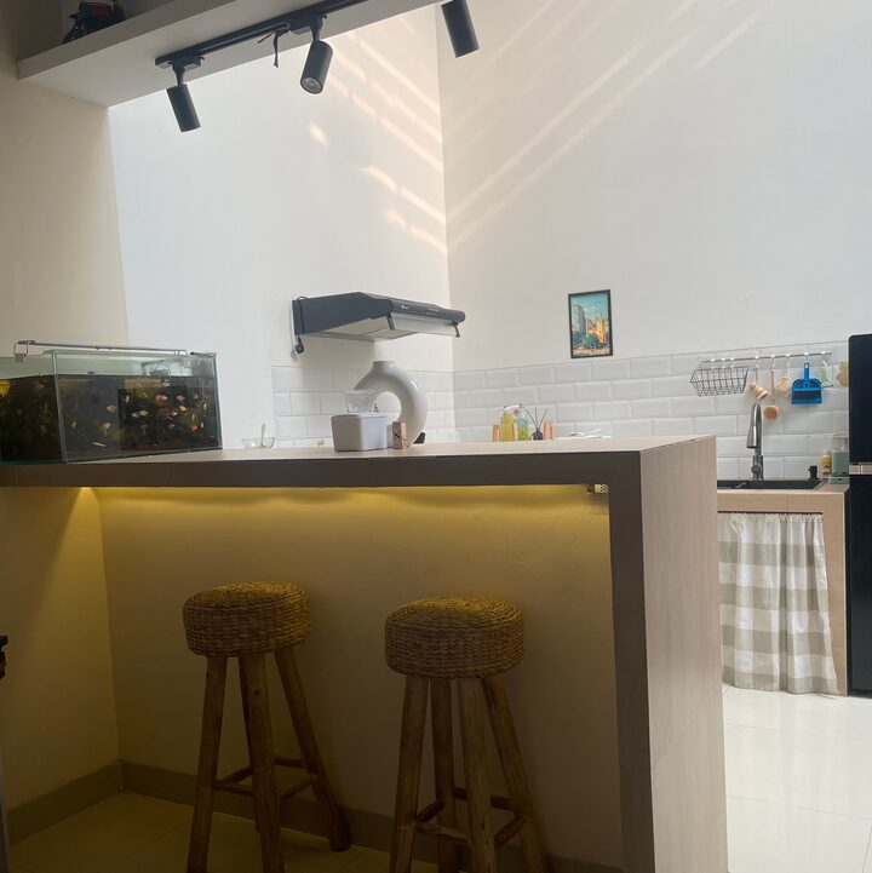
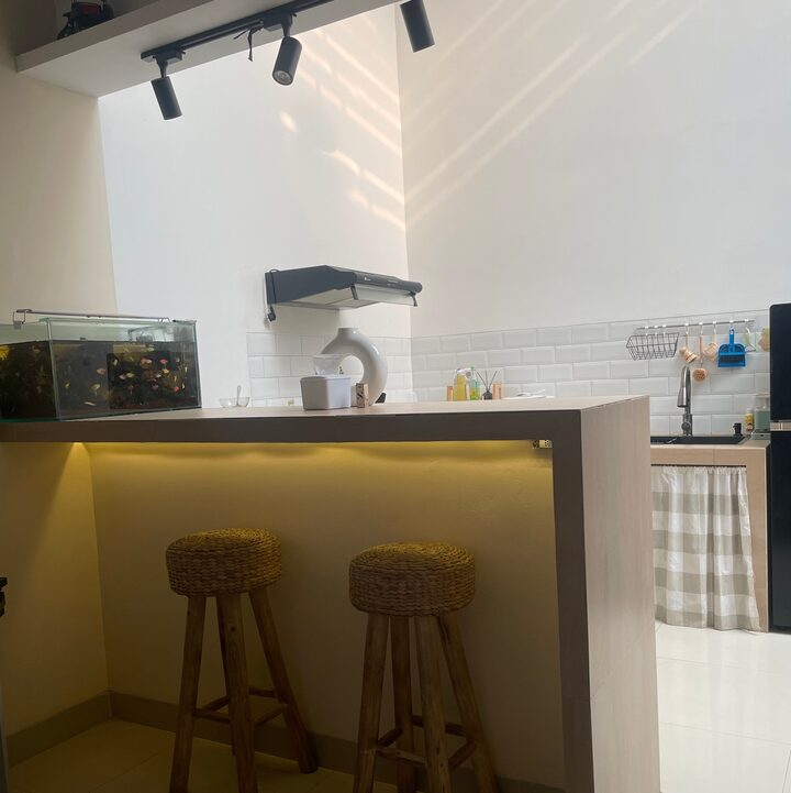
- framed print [567,288,614,360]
